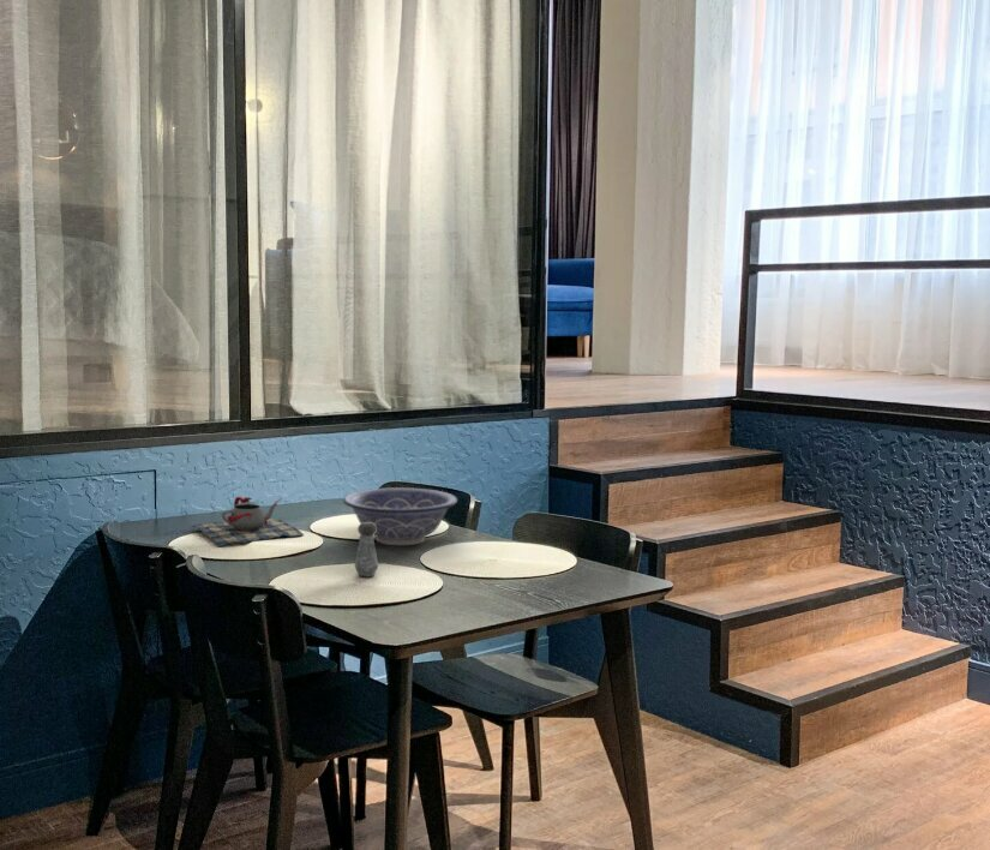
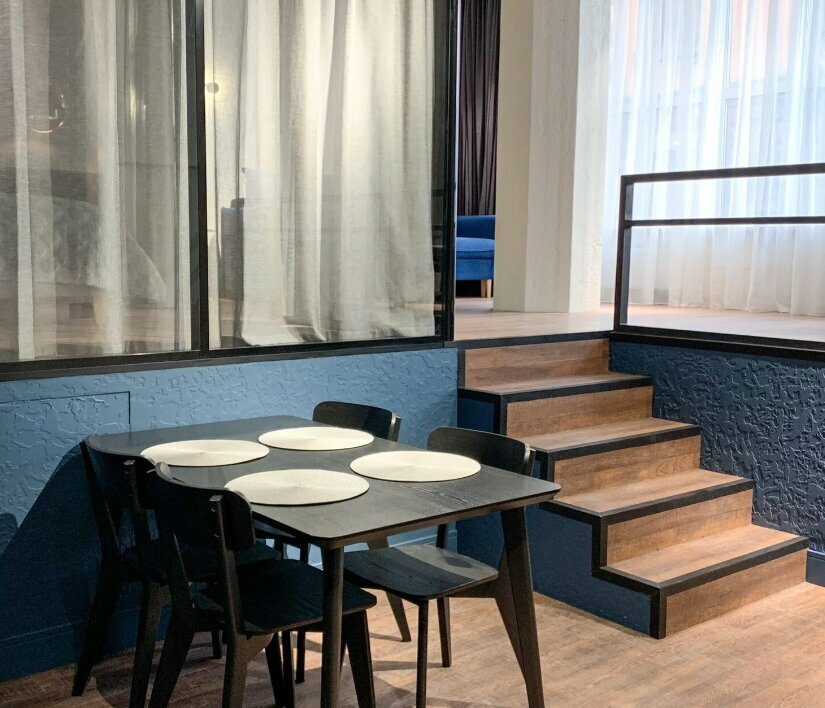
- teapot [190,495,305,547]
- decorative bowl [342,486,458,546]
- salt shaker [354,523,379,577]
